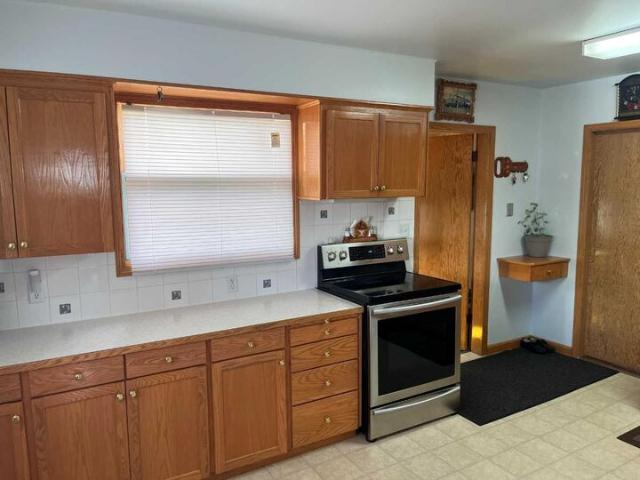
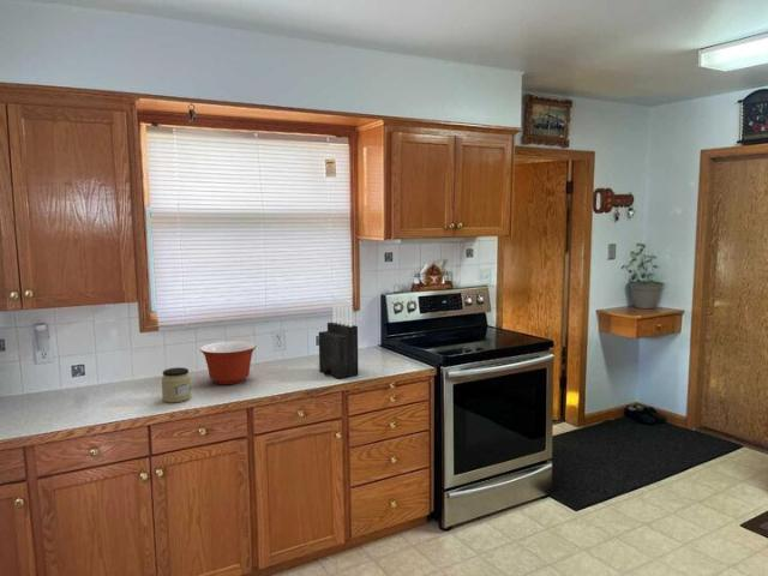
+ knife block [318,298,360,379]
+ jar [161,366,192,404]
+ mixing bowl [199,341,258,385]
